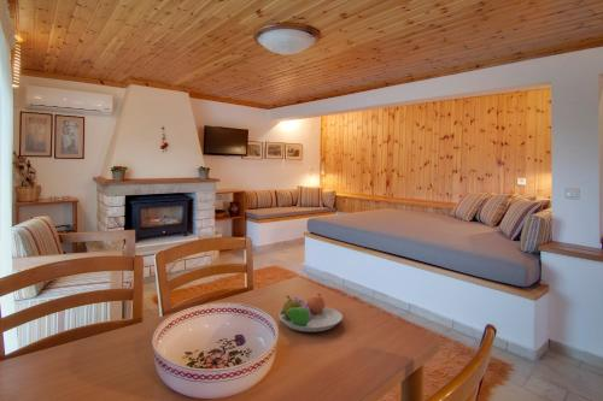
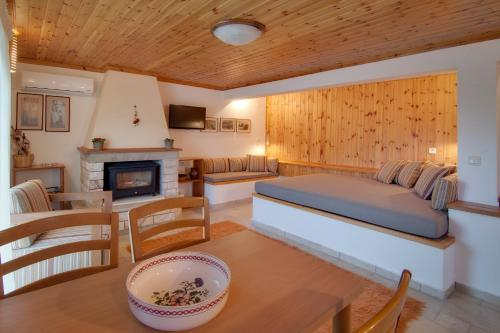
- fruit bowl [277,293,344,332]
